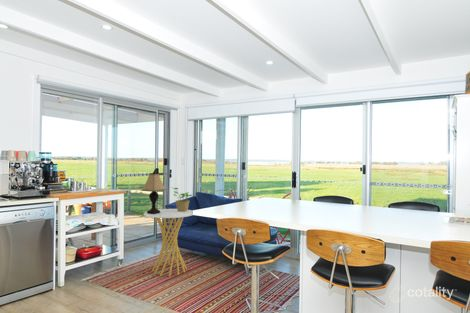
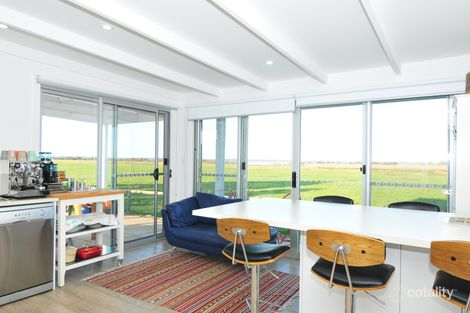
- side table [142,208,194,278]
- lamp [140,171,167,214]
- potted plant [170,186,193,212]
